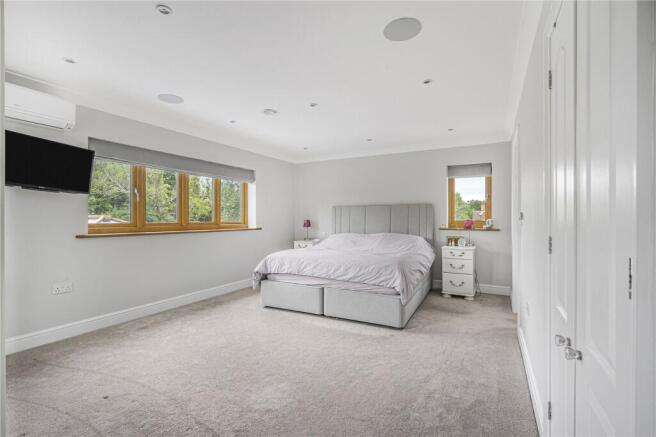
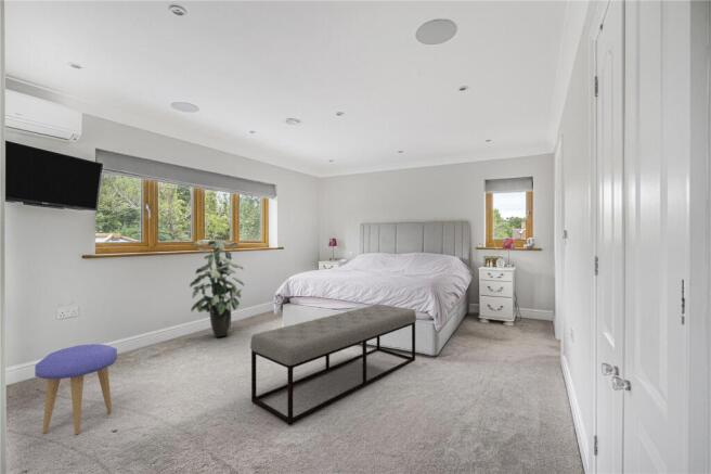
+ stool [34,343,118,435]
+ bench [249,304,417,426]
+ indoor plant [189,233,245,338]
